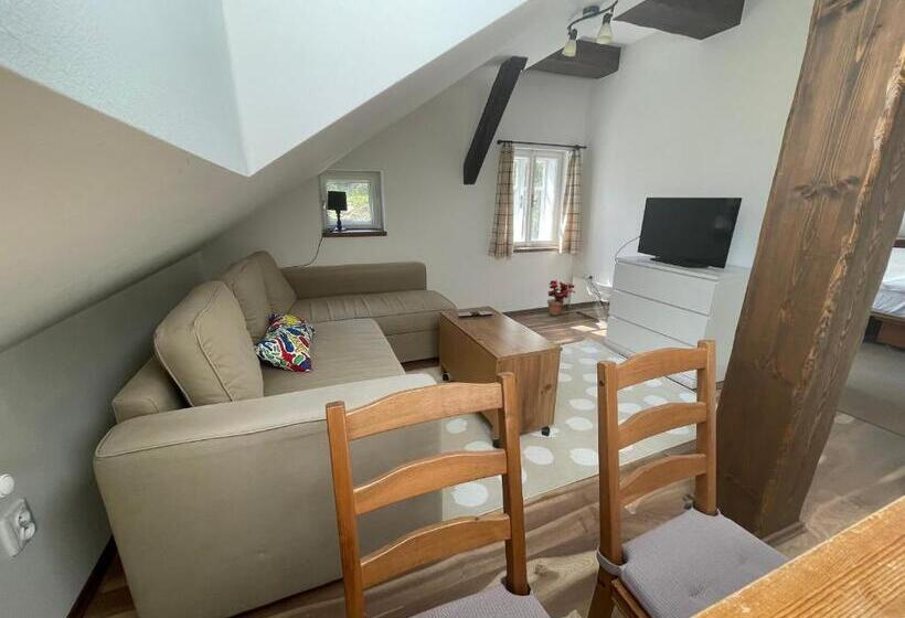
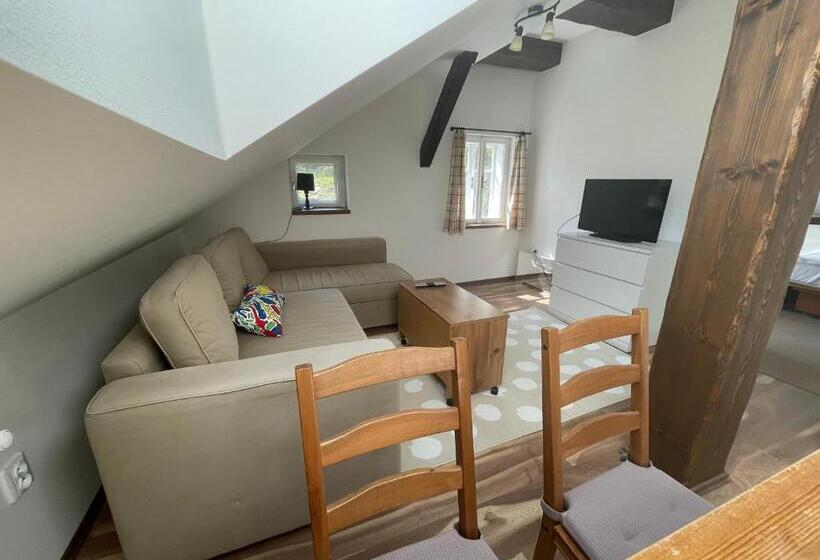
- potted plant [546,279,576,317]
